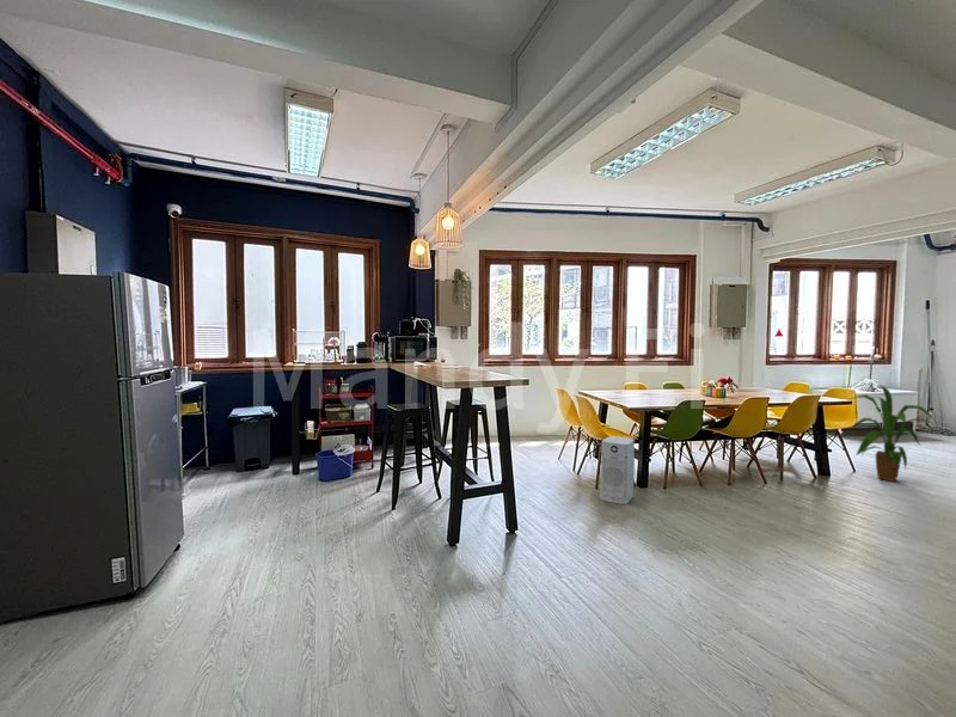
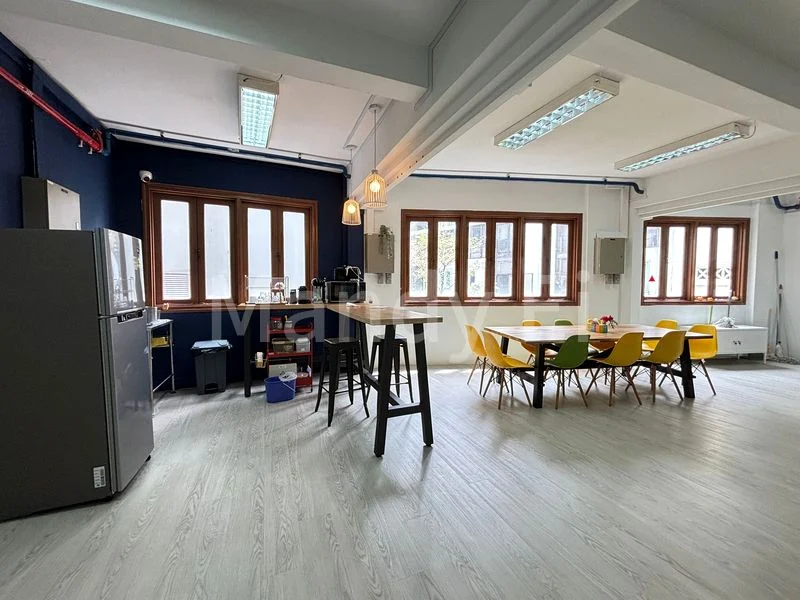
- house plant [846,384,937,483]
- air purifier [599,435,636,505]
